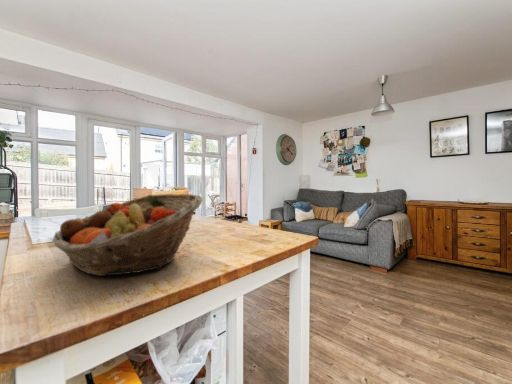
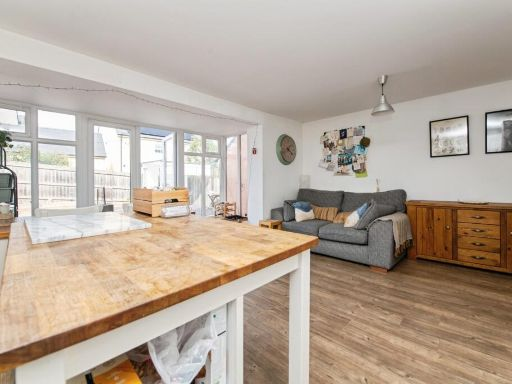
- fruit basket [51,193,204,277]
